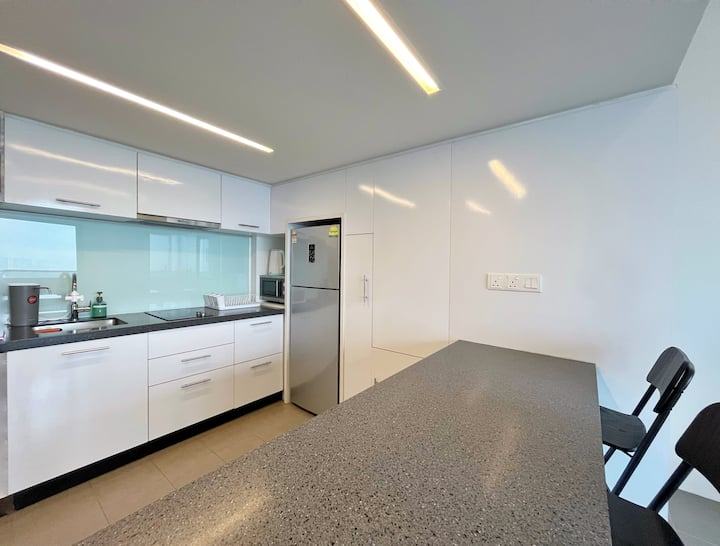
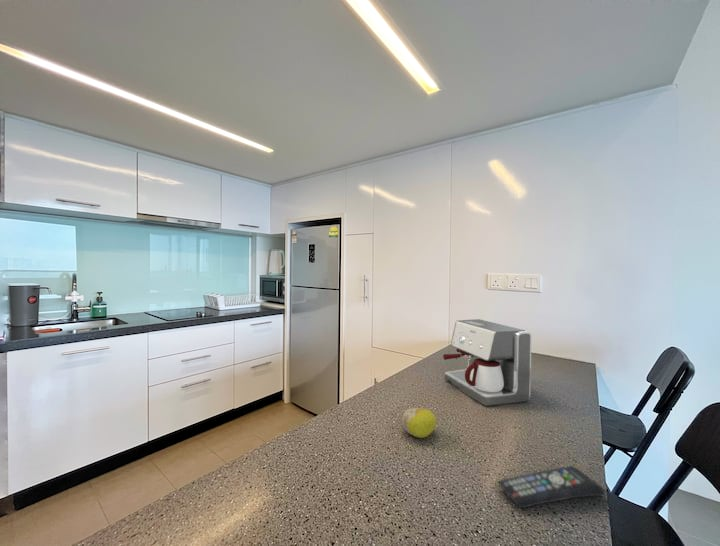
+ remote control [497,465,606,509]
+ fruit [401,407,437,439]
+ coffee maker [442,318,532,407]
